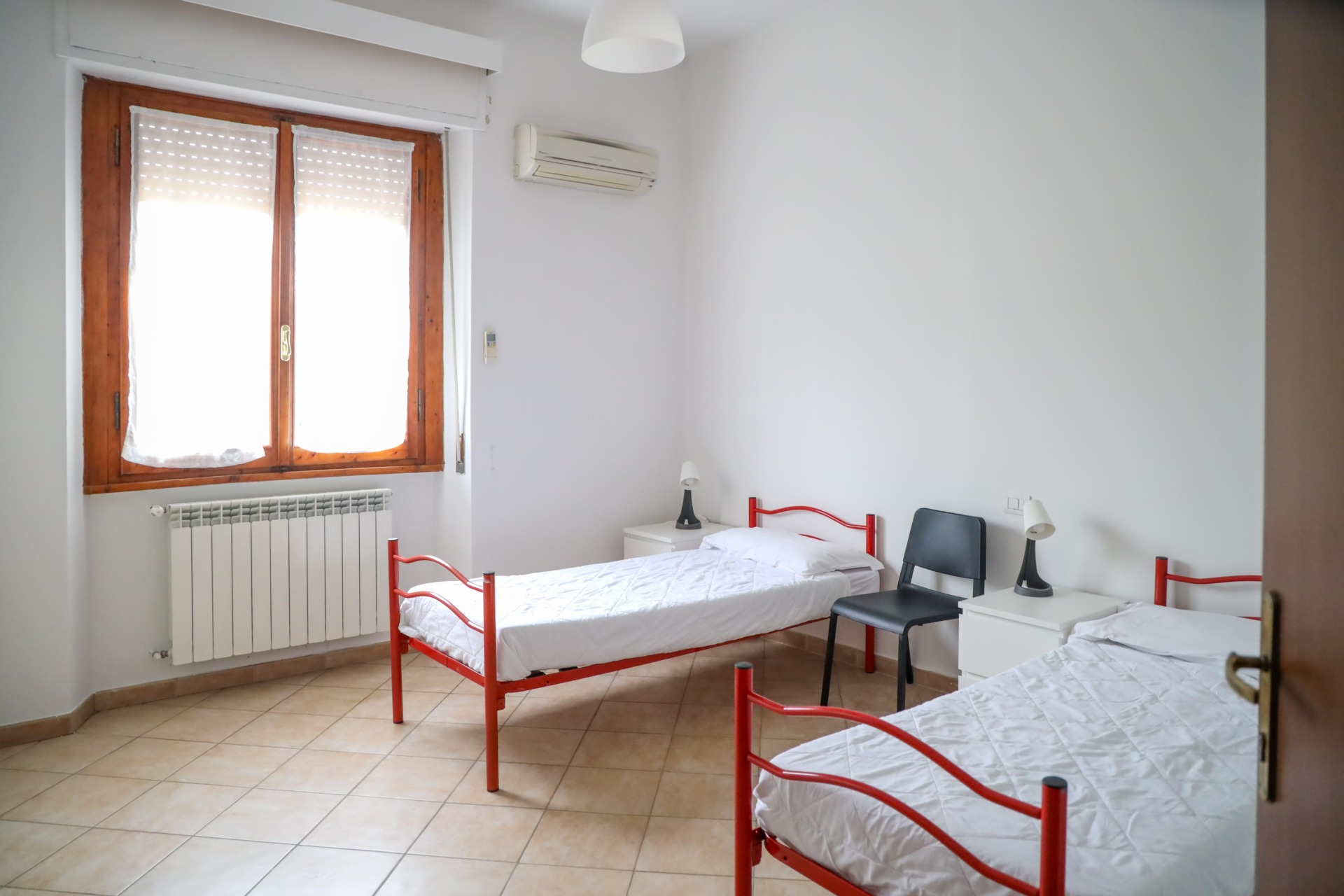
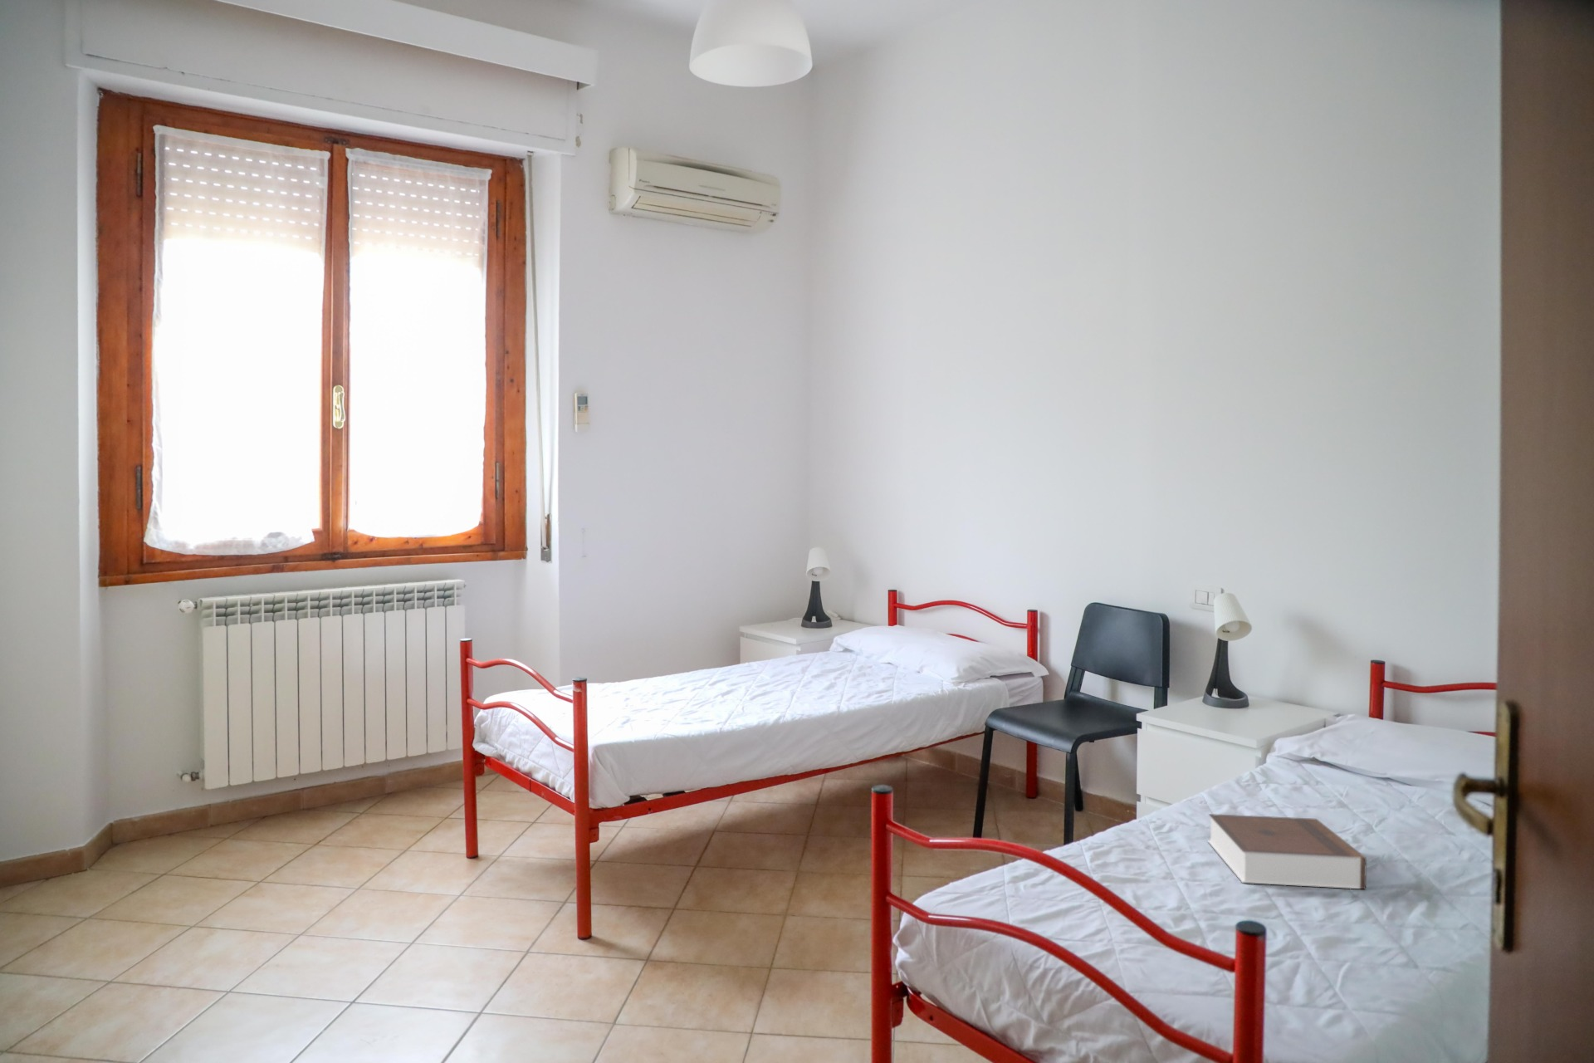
+ book [1207,813,1367,890]
